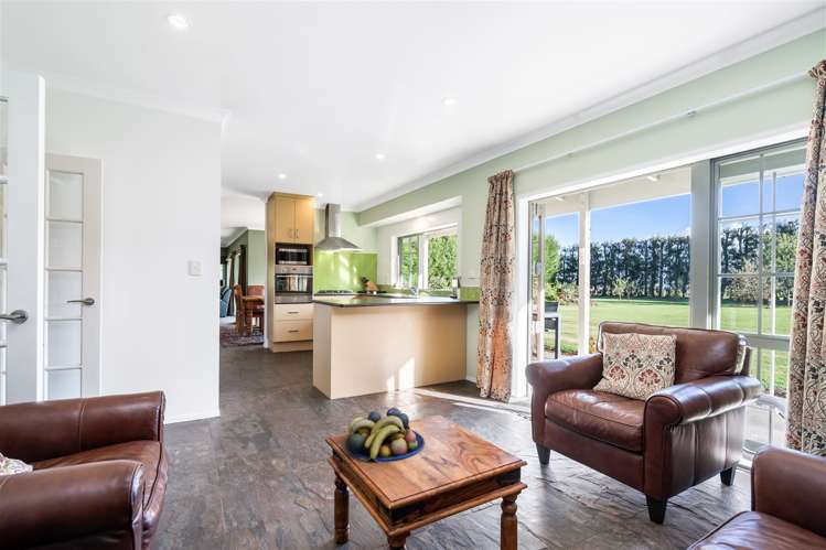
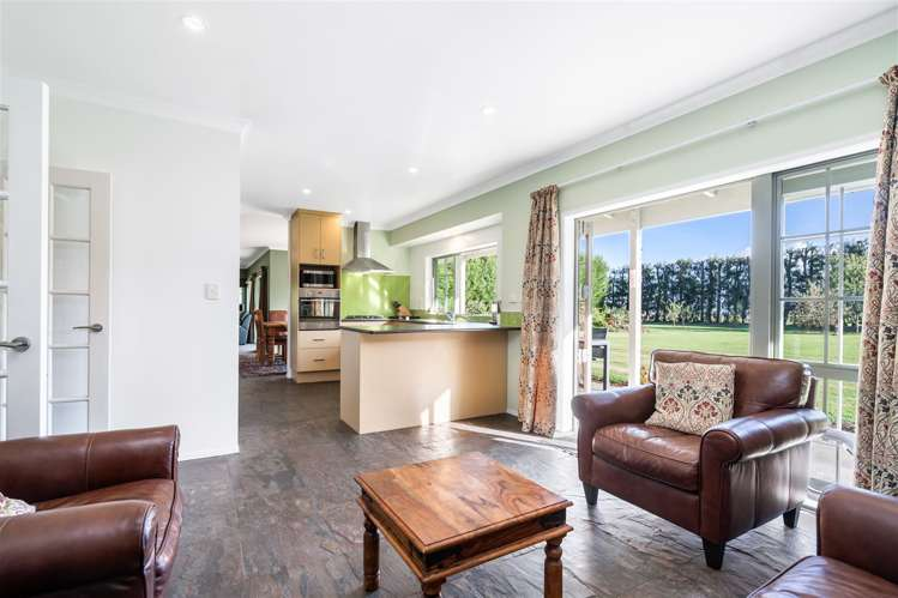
- fruit bowl [344,407,426,463]
